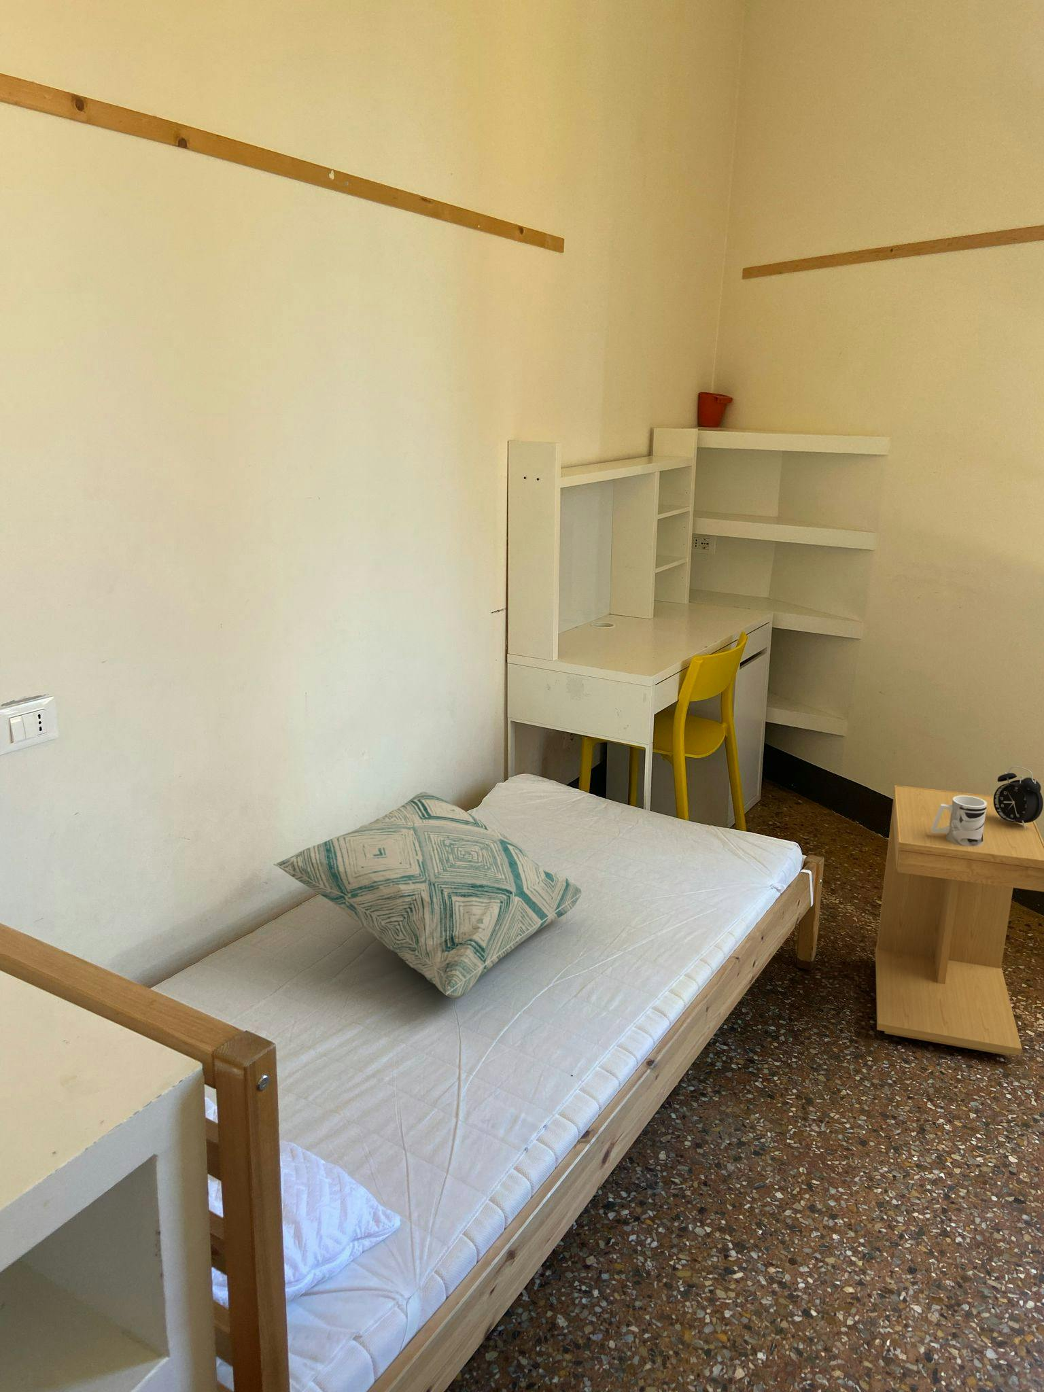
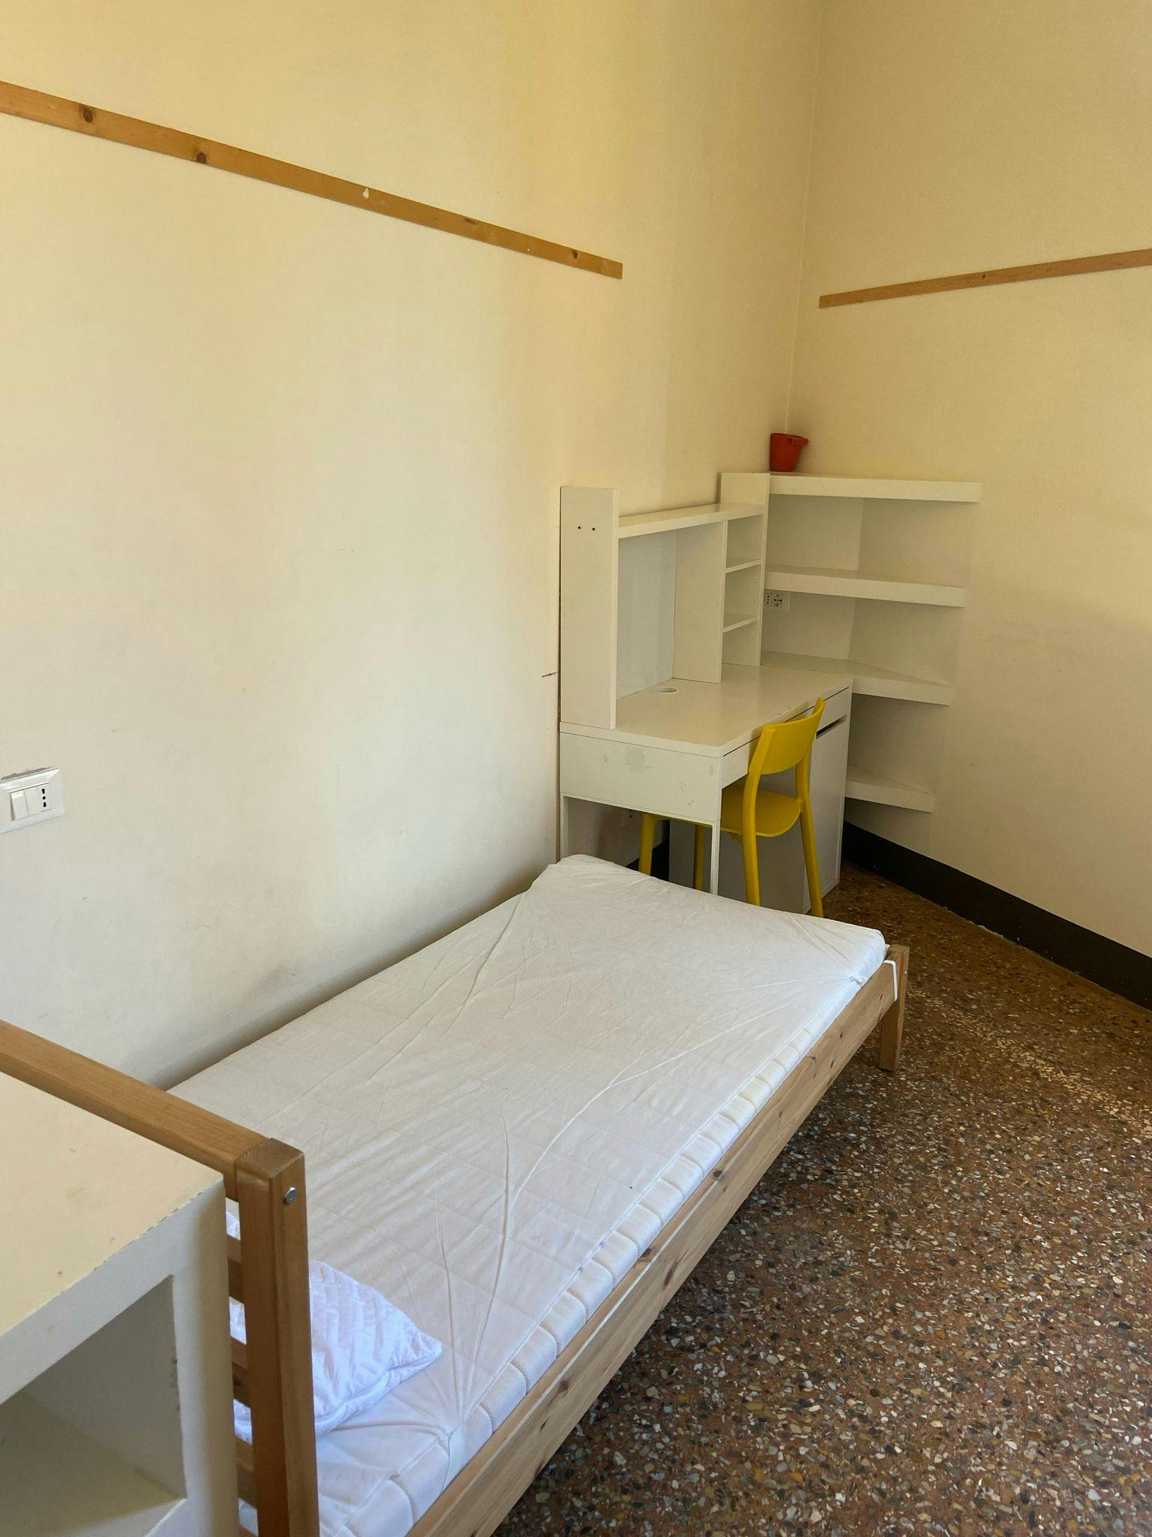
- alarm clock [994,765,1044,828]
- decorative pillow [273,790,583,1000]
- side table [875,785,1044,1057]
- mug [931,796,987,847]
